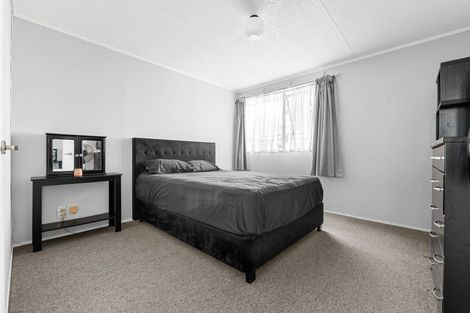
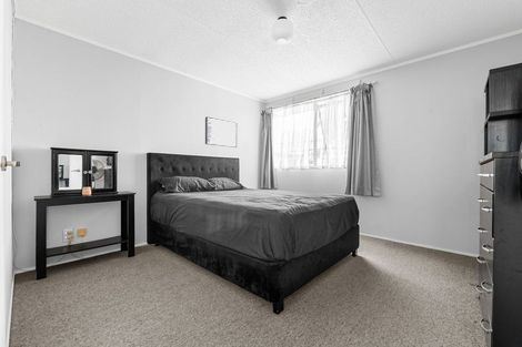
+ wall art [204,115,238,149]
